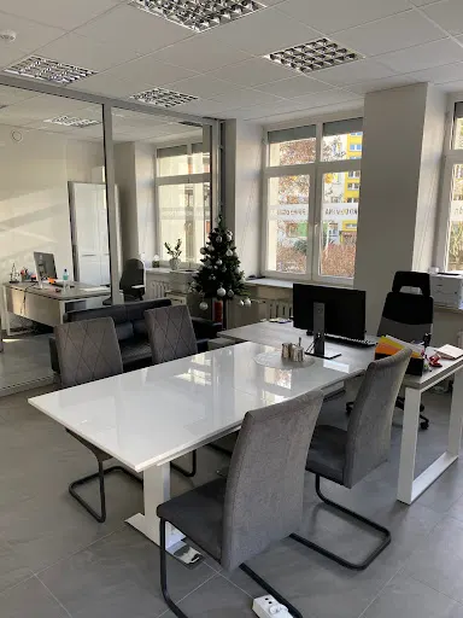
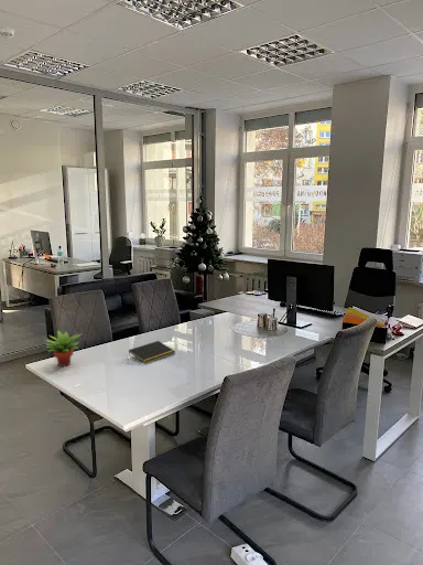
+ succulent plant [44,329,84,367]
+ notepad [128,340,176,365]
